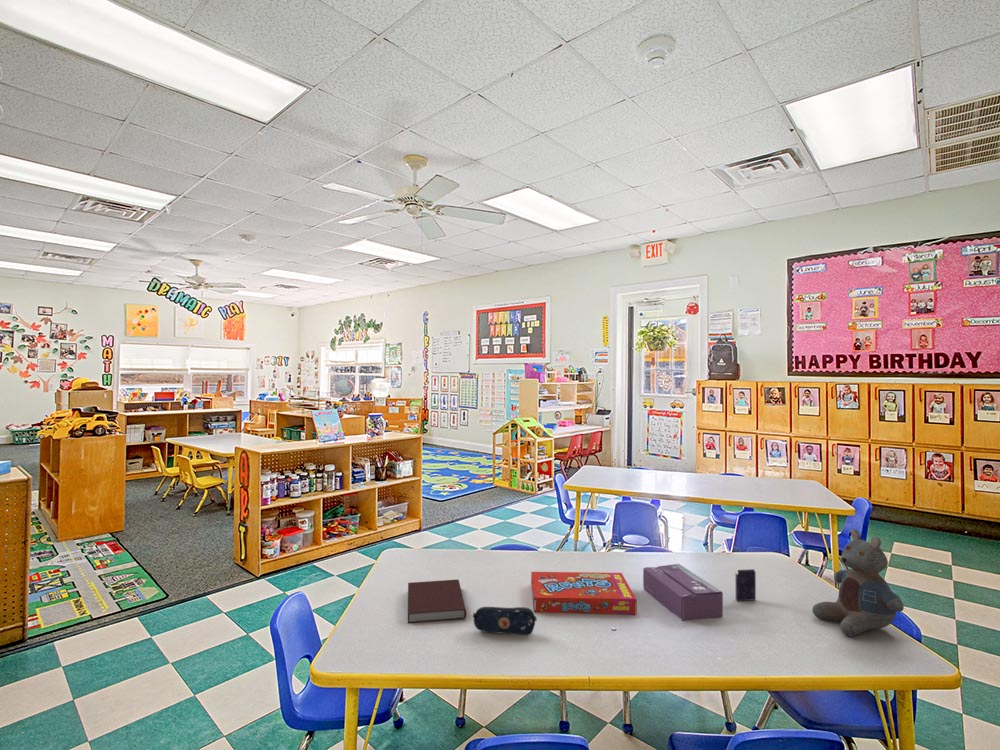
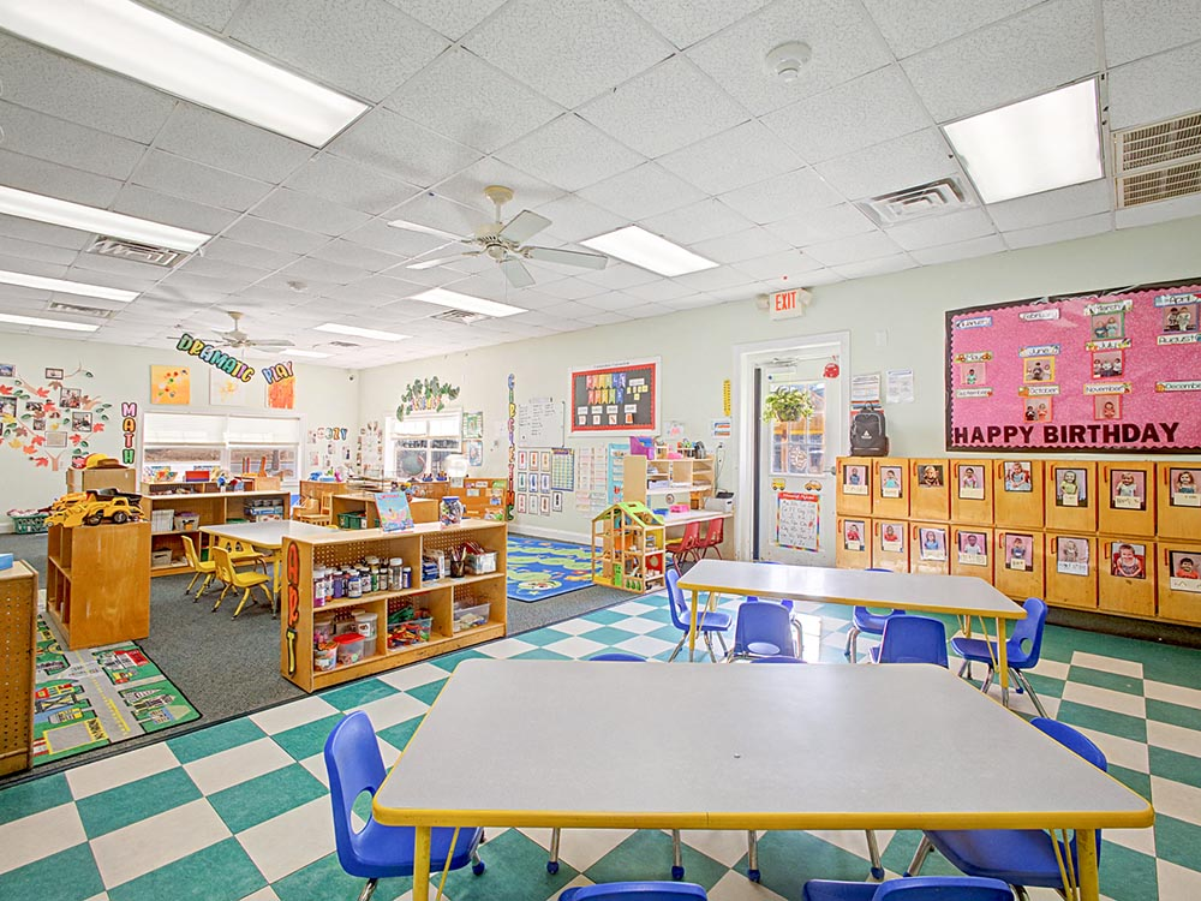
- notebook [407,579,467,624]
- tissue box [642,563,724,622]
- pencil case [472,606,538,636]
- stuffed animal [812,528,905,637]
- crayon box [734,568,757,602]
- snack box [530,571,638,615]
